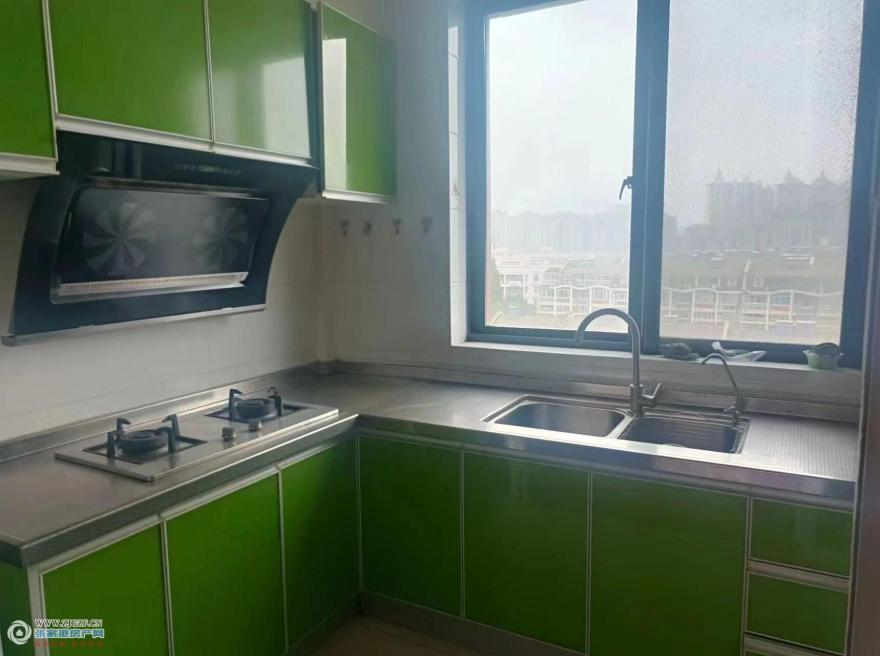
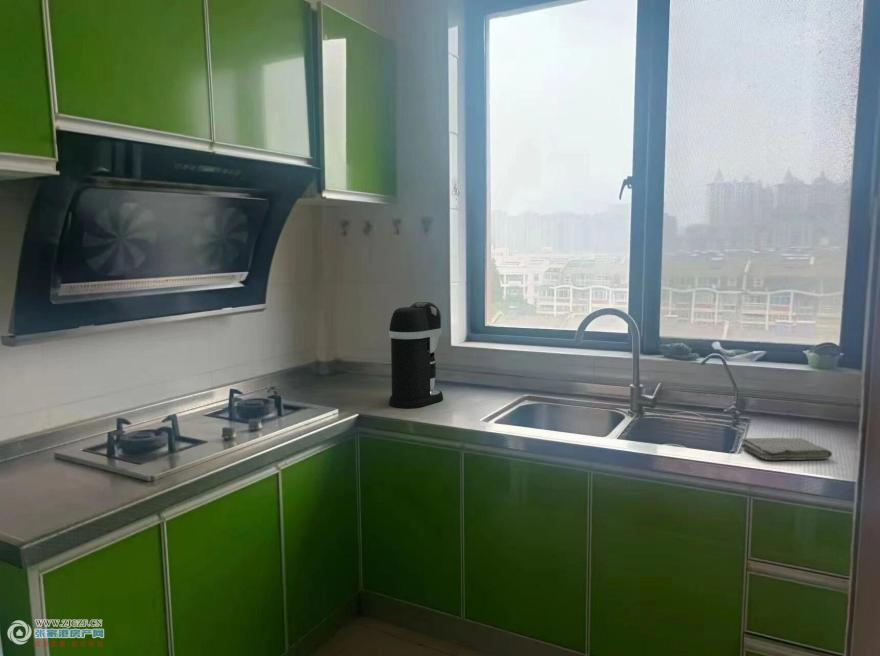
+ coffee maker [388,300,444,409]
+ washcloth [740,437,833,461]
